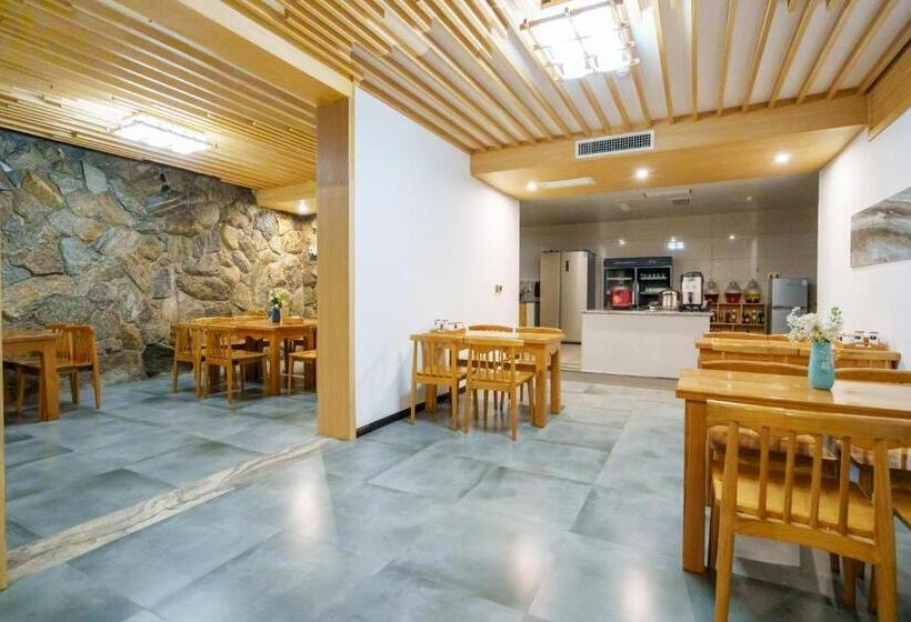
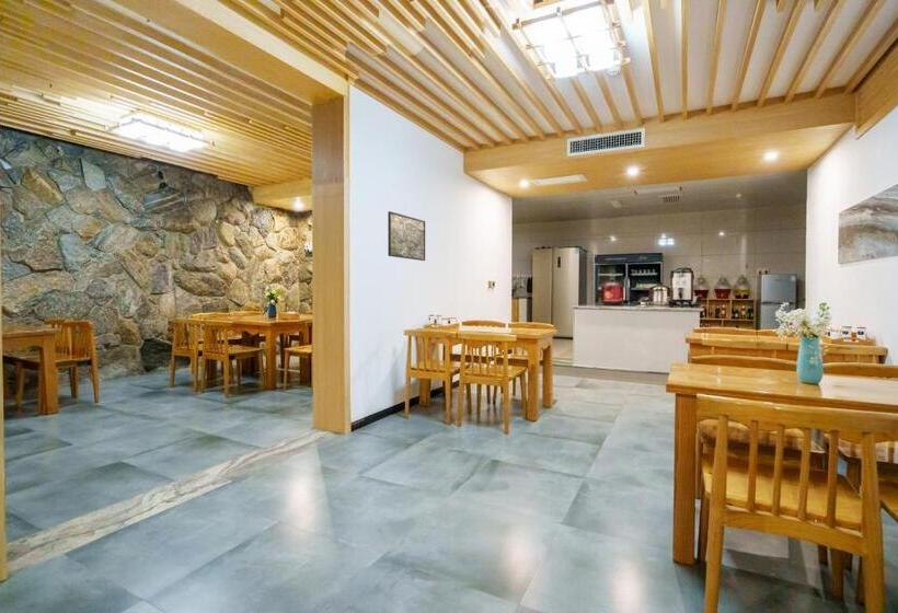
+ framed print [387,210,426,262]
